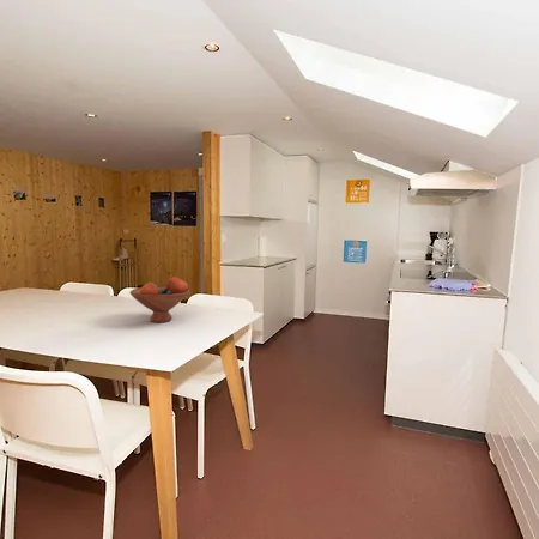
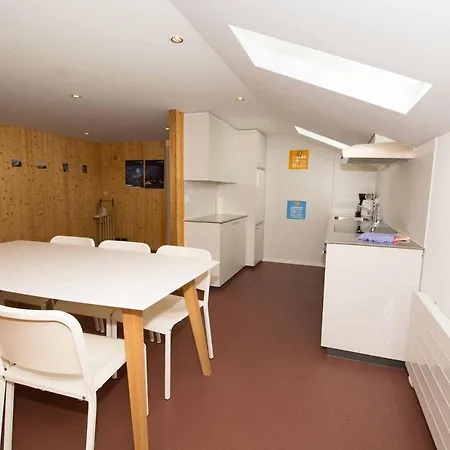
- fruit bowl [129,275,192,323]
